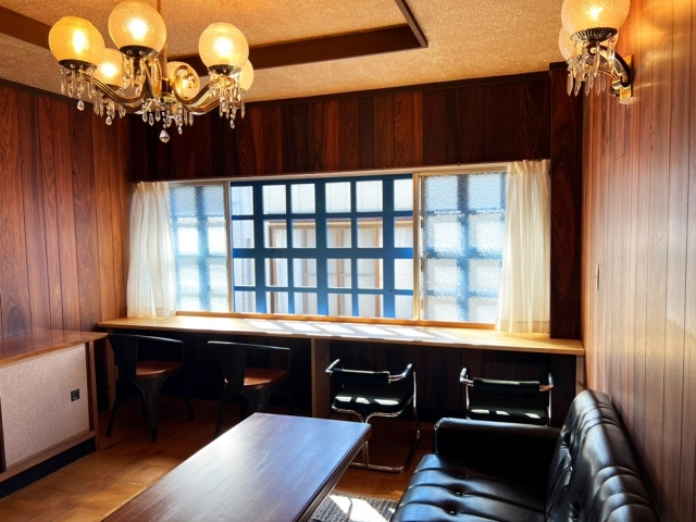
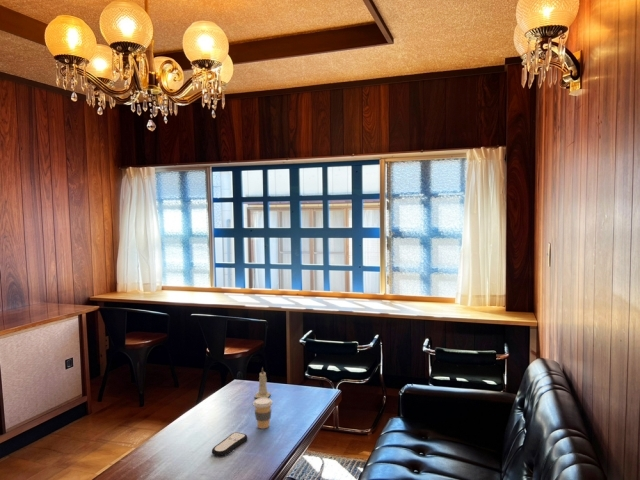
+ remote control [211,431,248,457]
+ coffee cup [252,397,274,430]
+ candle [254,366,272,399]
